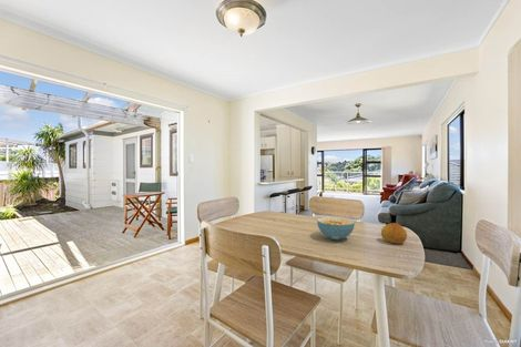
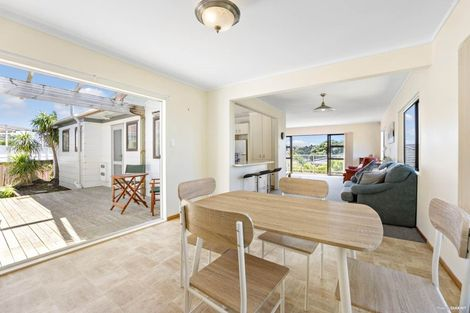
- cereal bowl [316,216,356,241]
- fruit [380,222,408,245]
